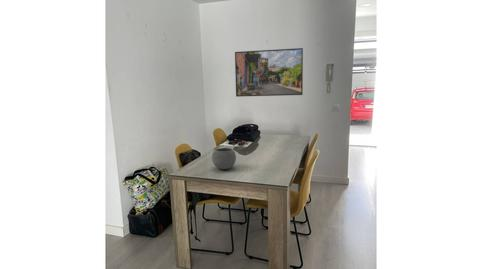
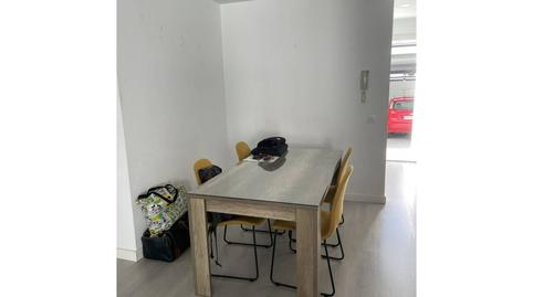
- bowl [211,147,237,170]
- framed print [234,47,304,98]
